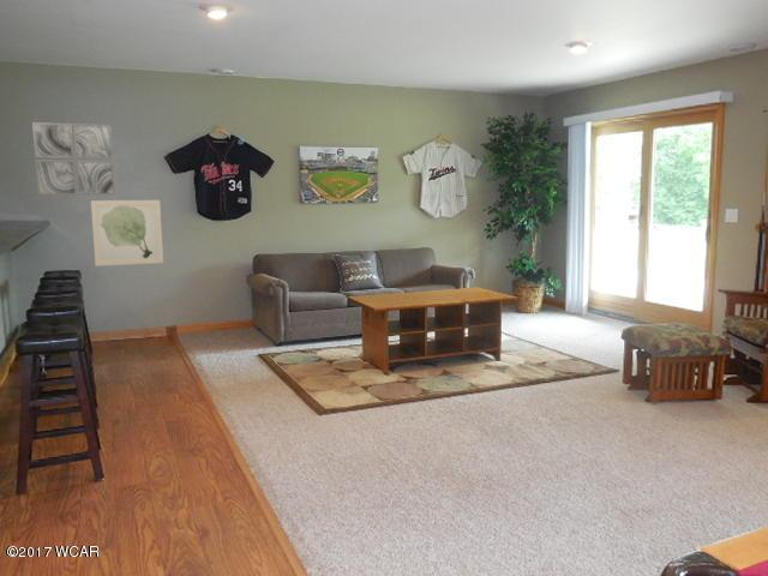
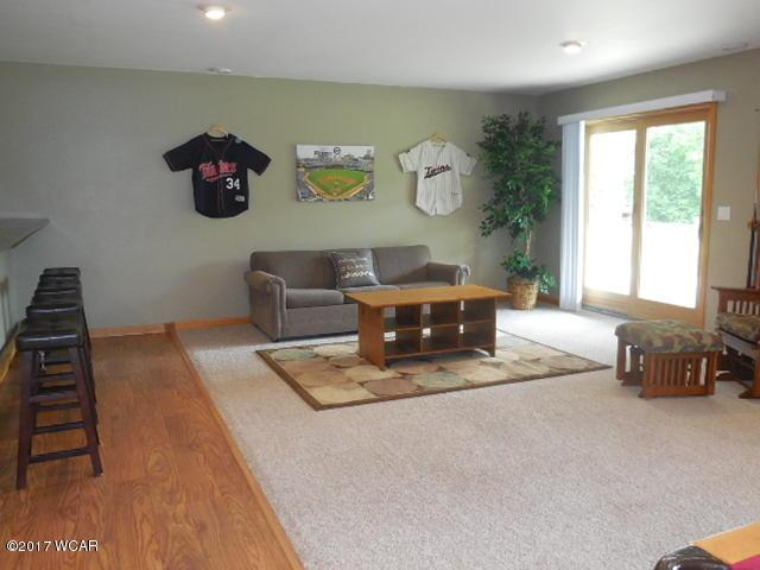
- wall art [90,199,164,268]
- wall art [31,121,116,197]
